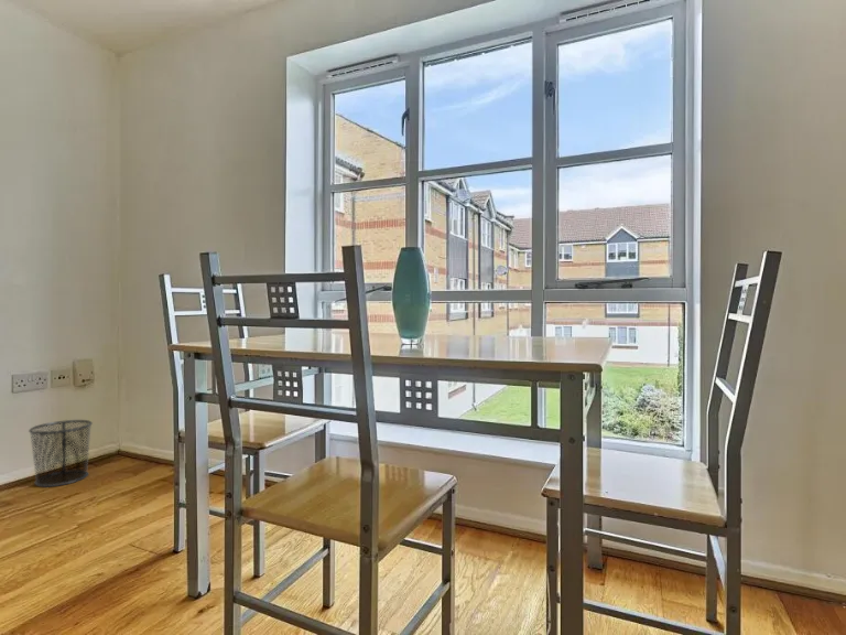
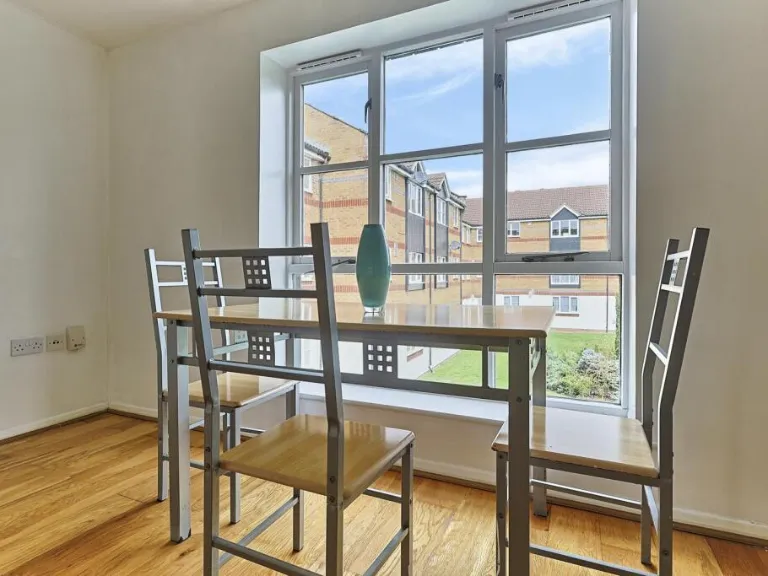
- waste bin [28,419,94,488]
